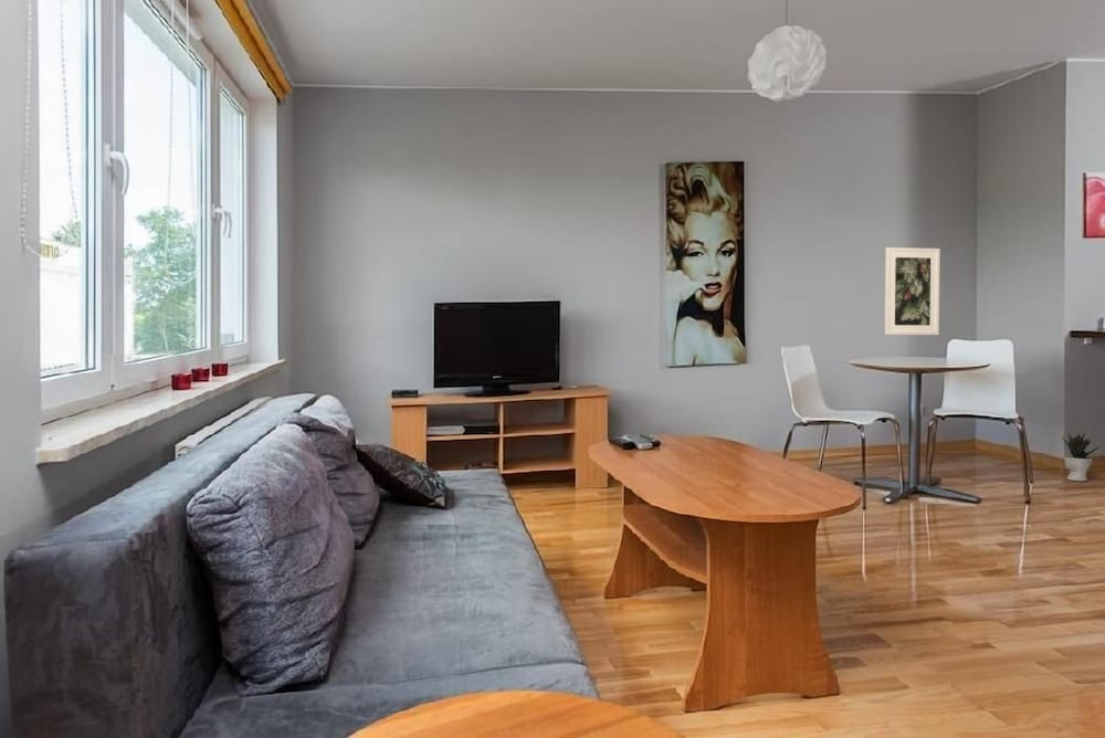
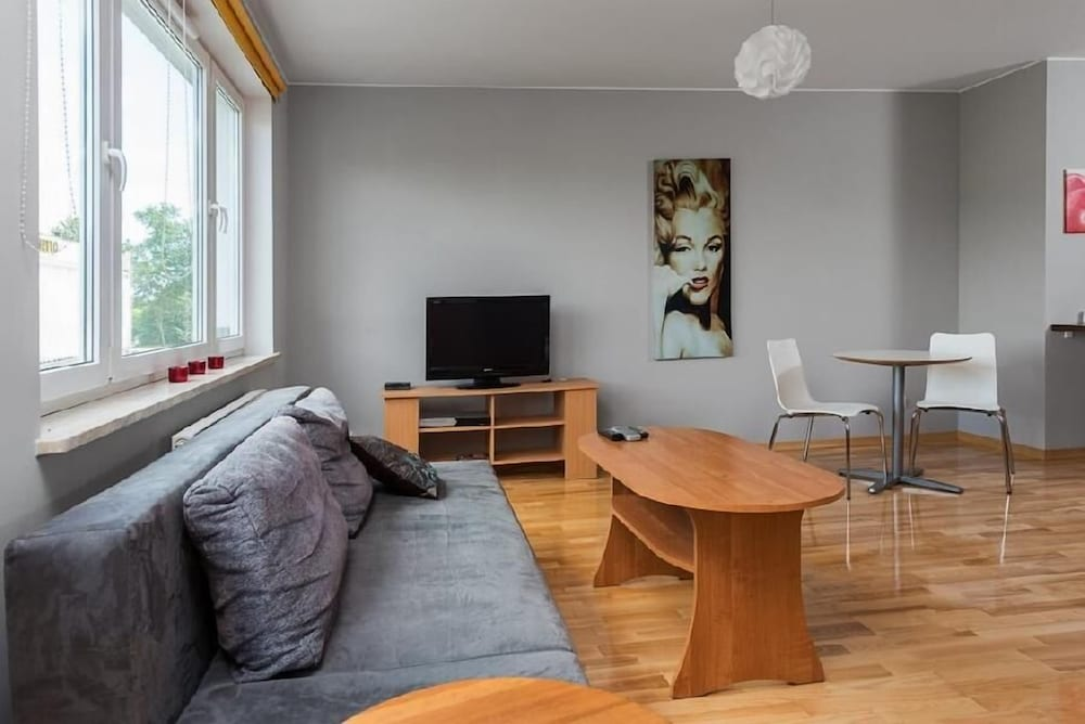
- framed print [883,246,941,336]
- potted plant [1060,430,1105,482]
